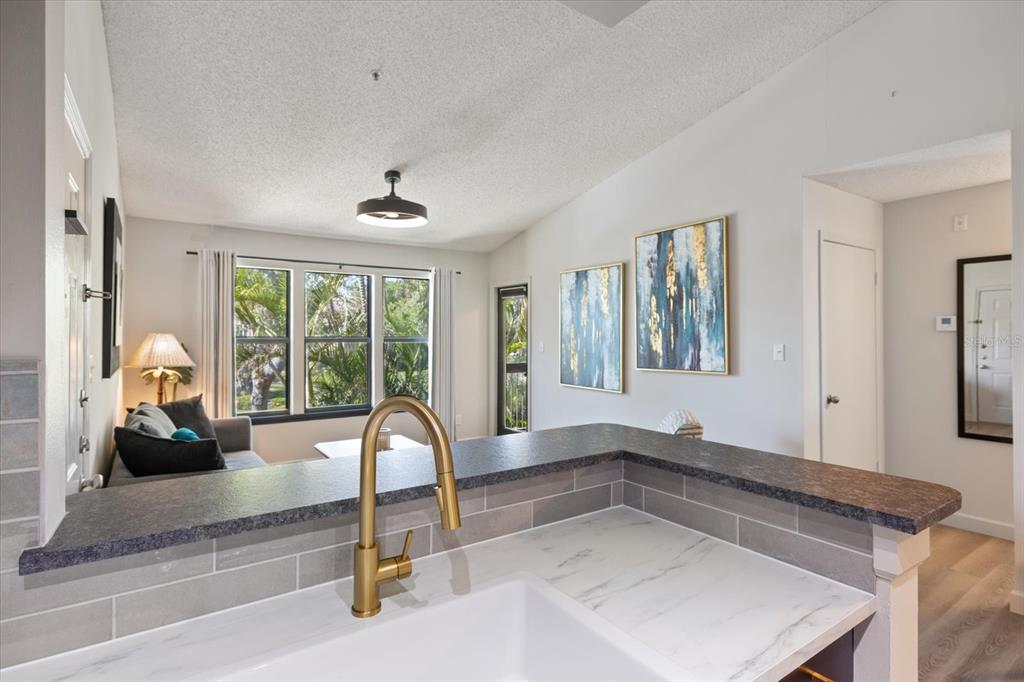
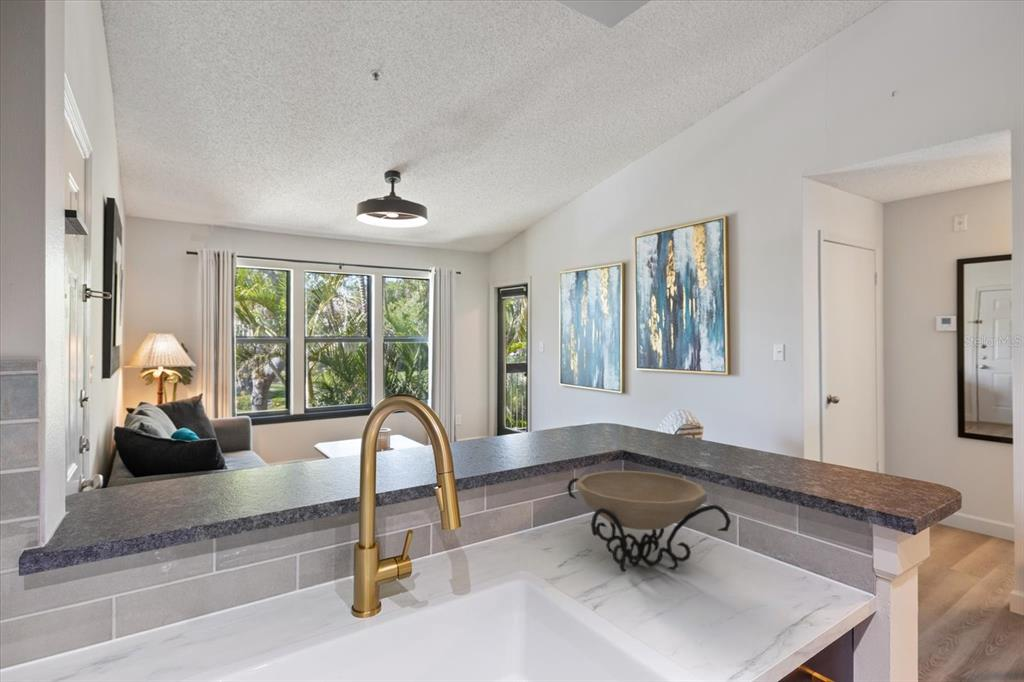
+ decorative bowl [566,470,732,574]
